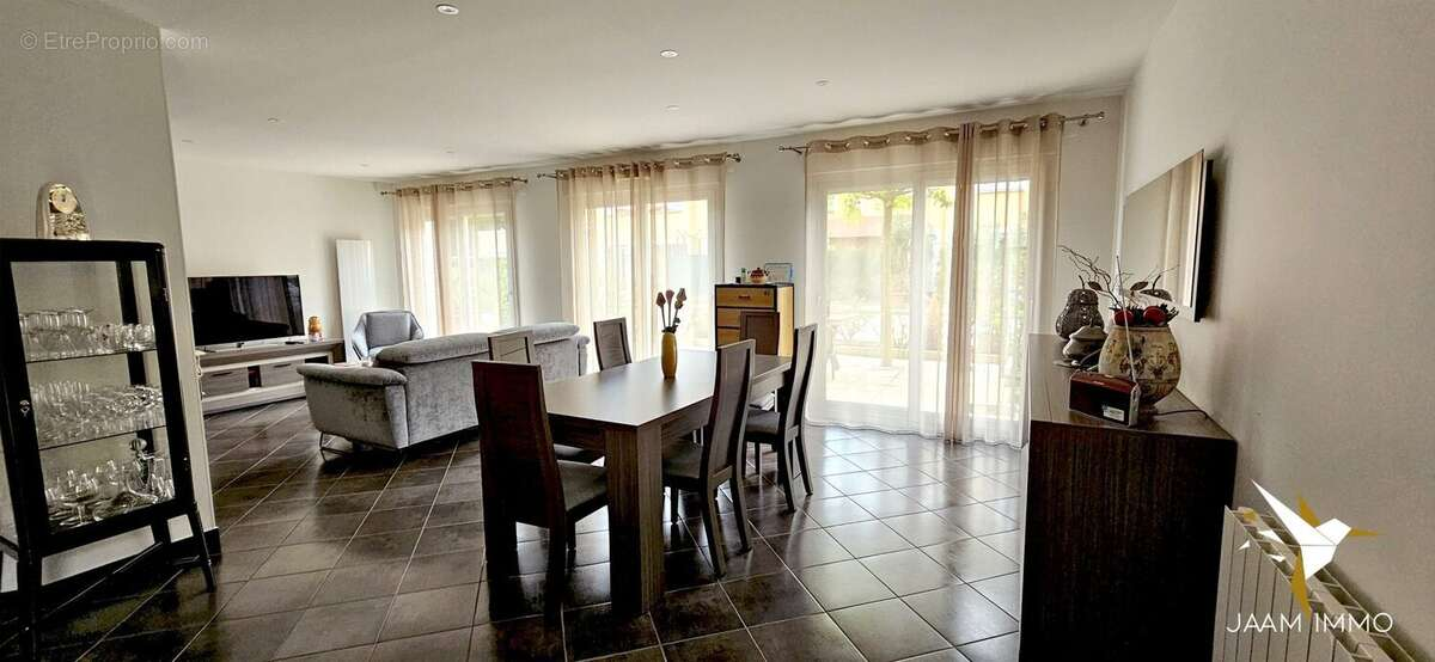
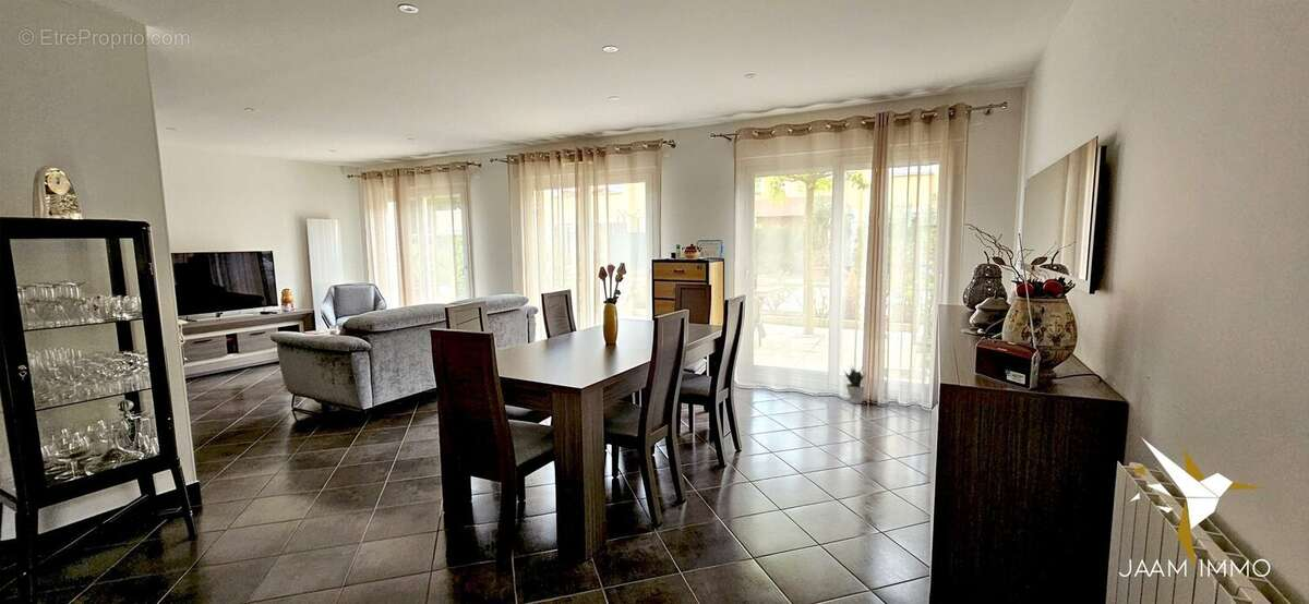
+ potted plant [842,365,867,404]
